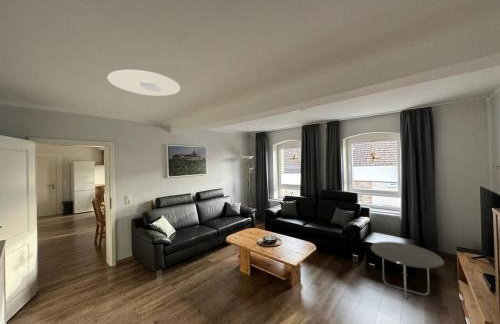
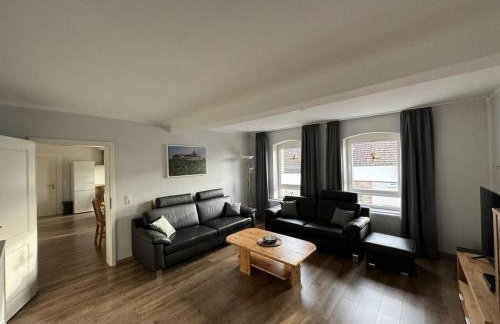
- ceiling light [107,69,181,97]
- side table [370,241,445,299]
